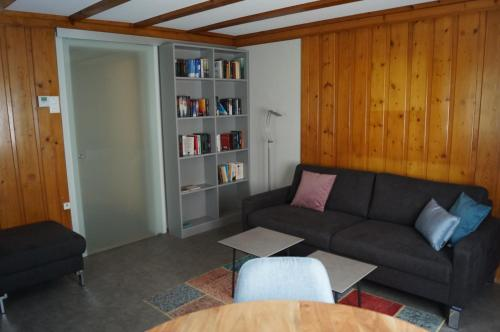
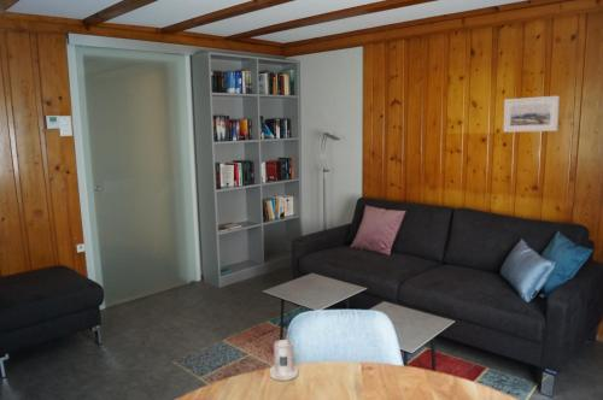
+ candle [269,337,299,382]
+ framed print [503,94,561,134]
